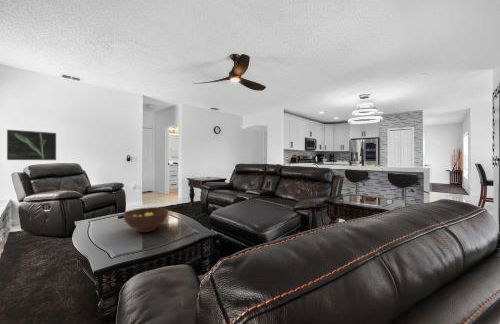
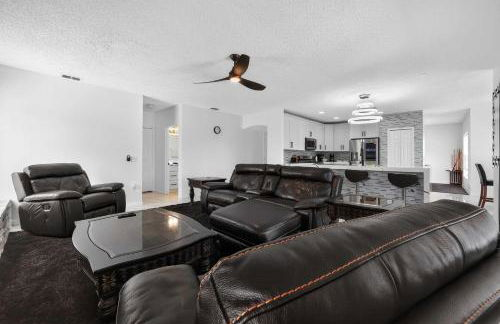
- fruit bowl [122,206,169,233]
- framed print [6,129,57,161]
